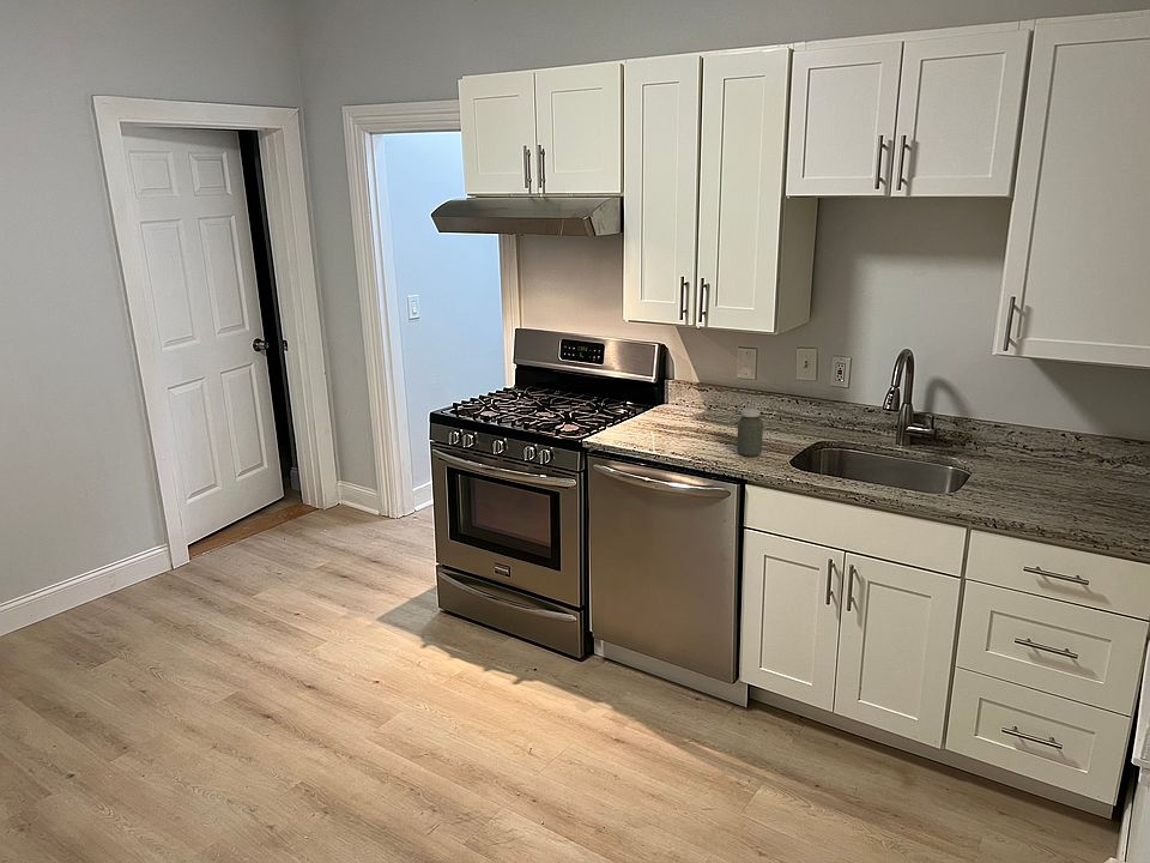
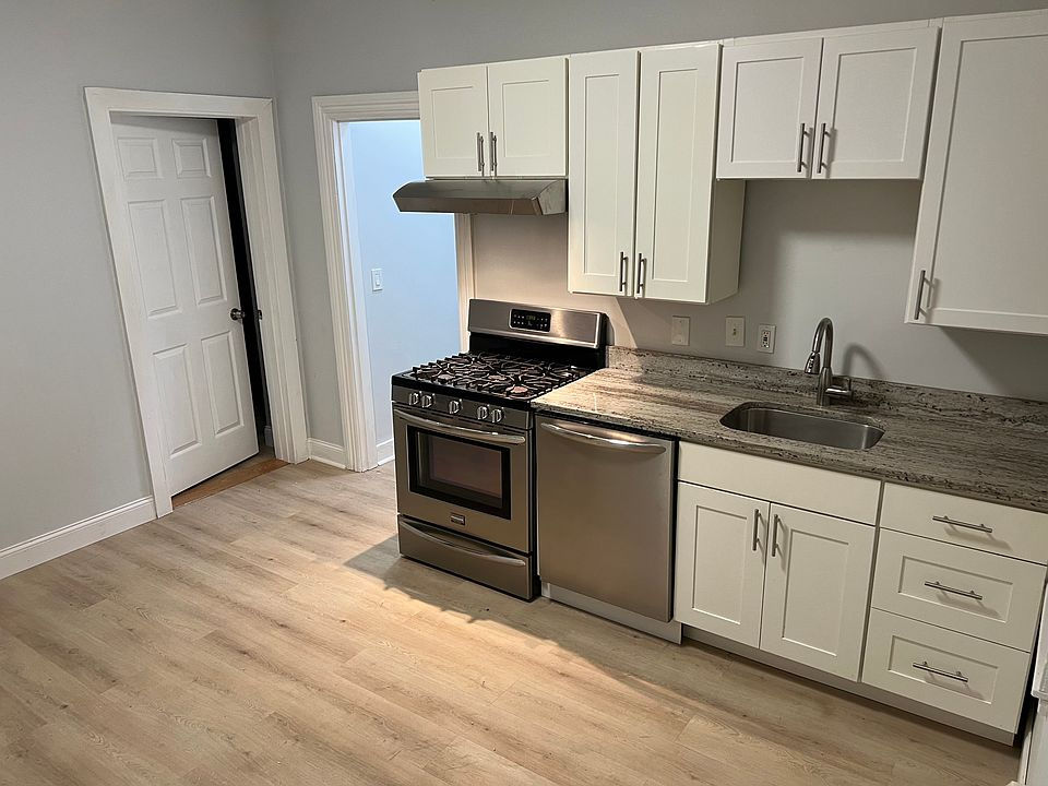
- jar [736,408,764,458]
